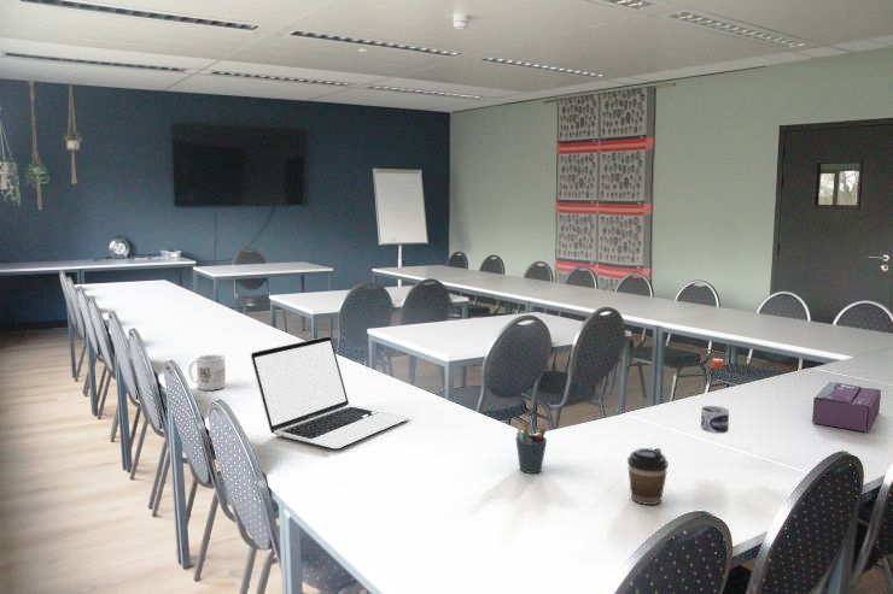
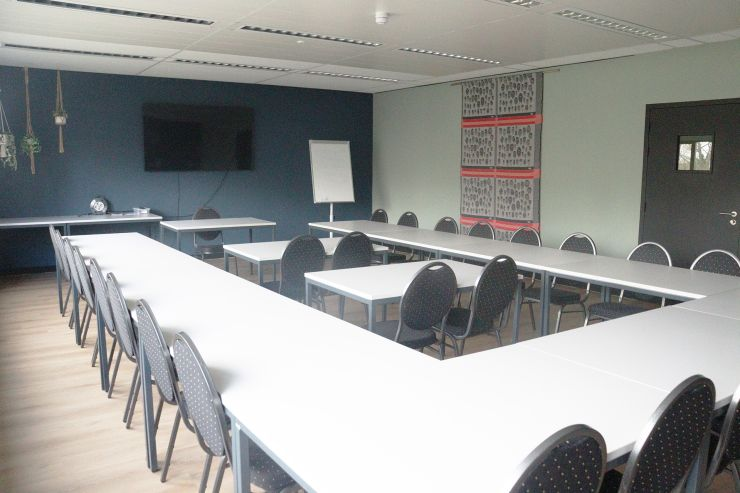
- mug [187,353,227,392]
- coffee cup [626,447,670,506]
- water bottle [699,358,730,435]
- pen holder [514,422,548,475]
- laptop [250,335,410,449]
- tissue box [811,381,882,434]
